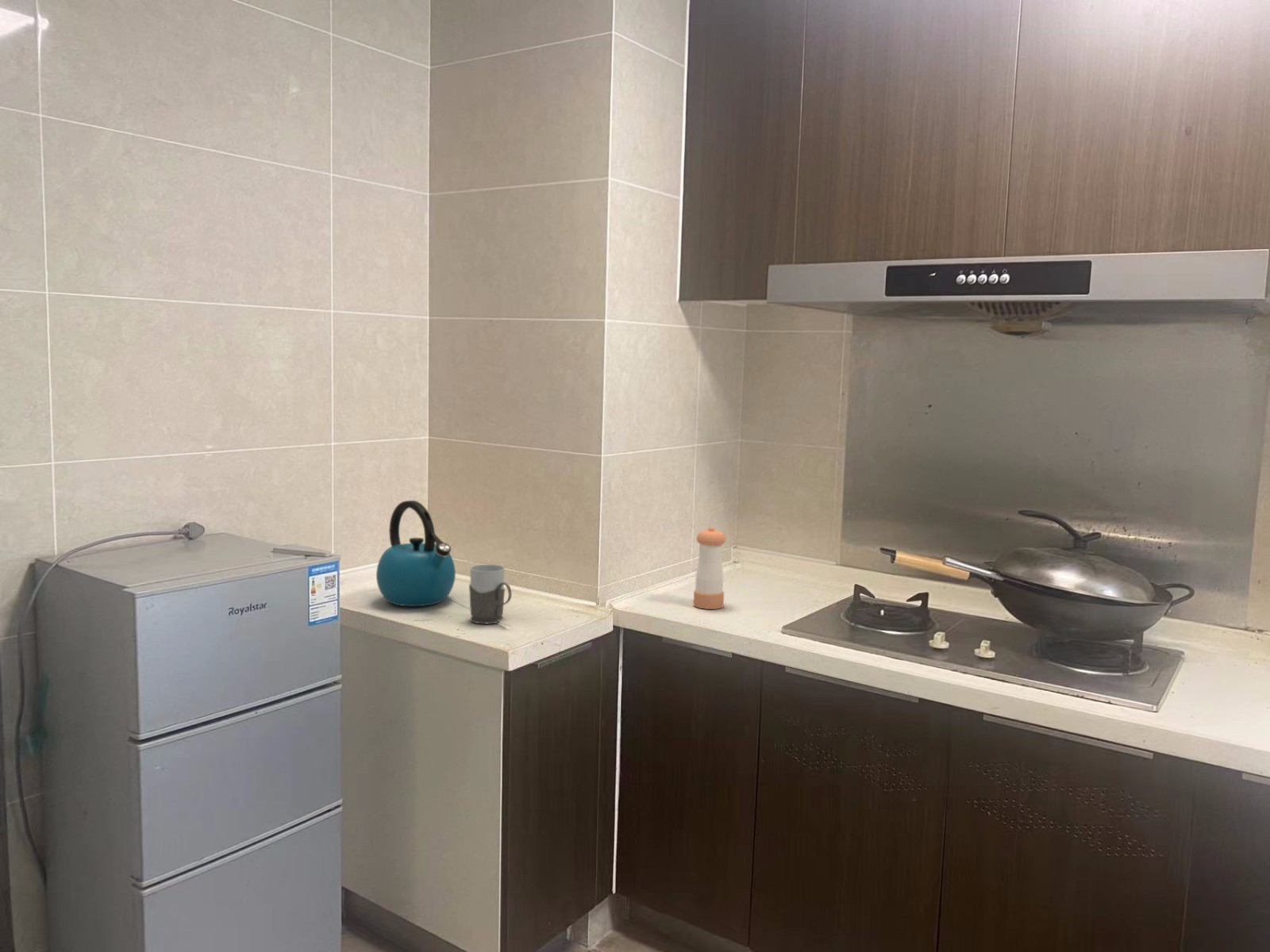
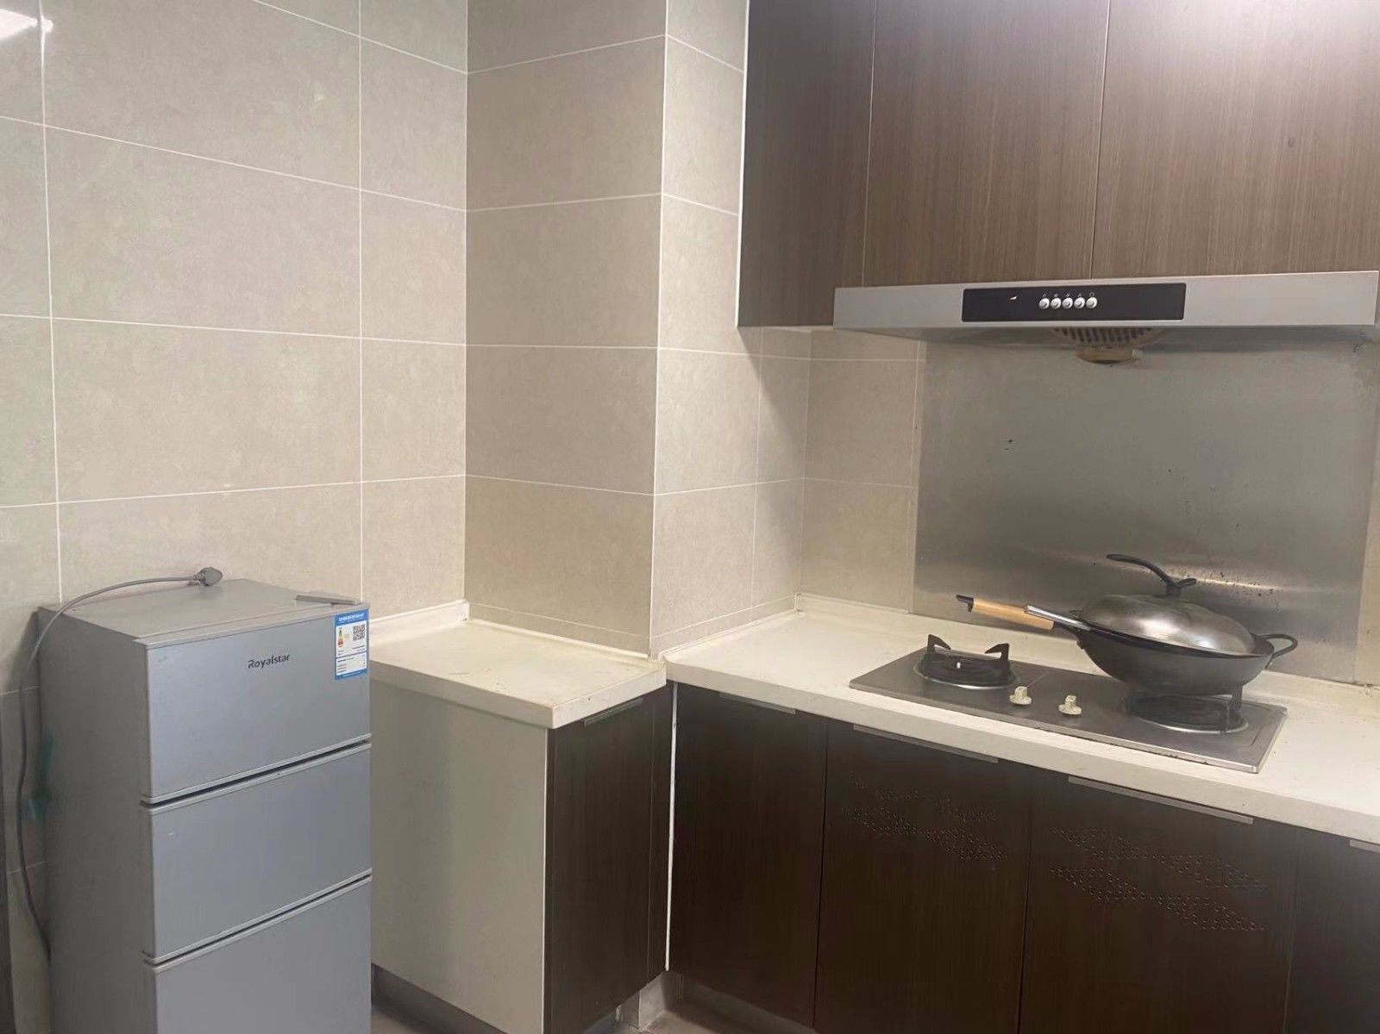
- kettle [375,500,456,607]
- pepper shaker [693,526,727,610]
- mug [468,564,512,624]
